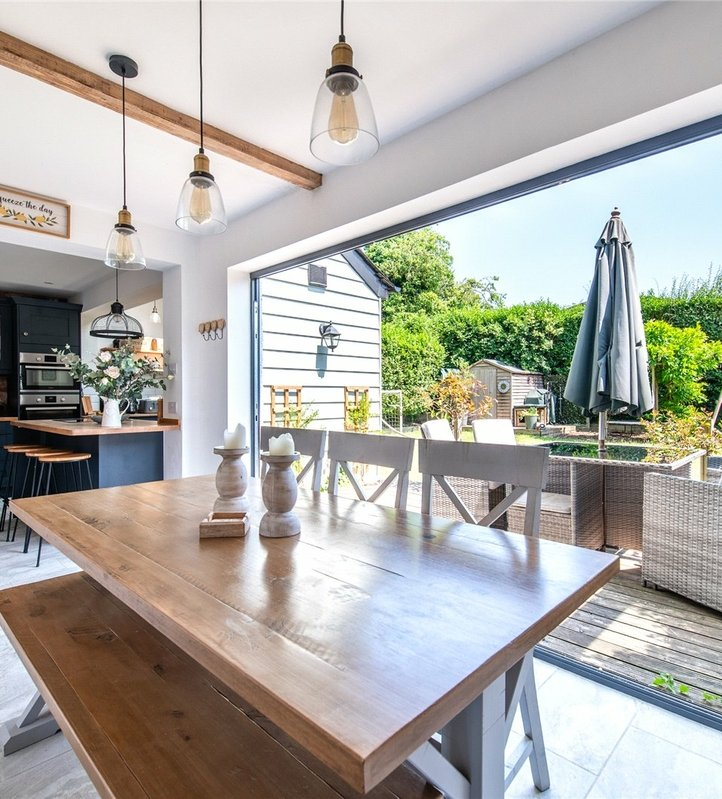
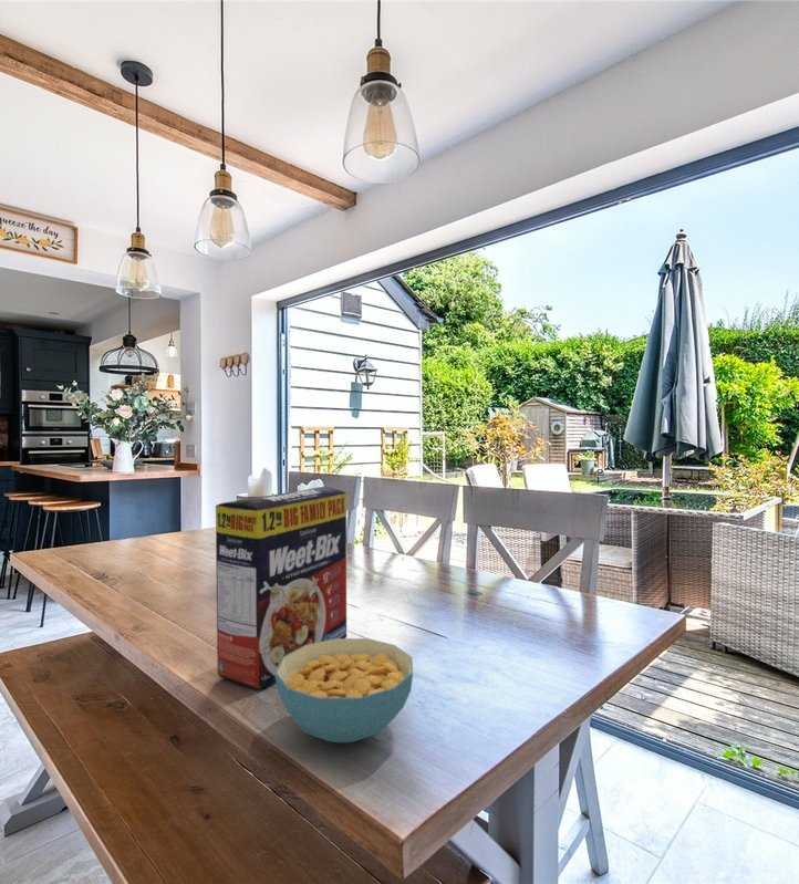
+ cereal box [215,485,349,690]
+ cereal bowl [274,637,414,743]
